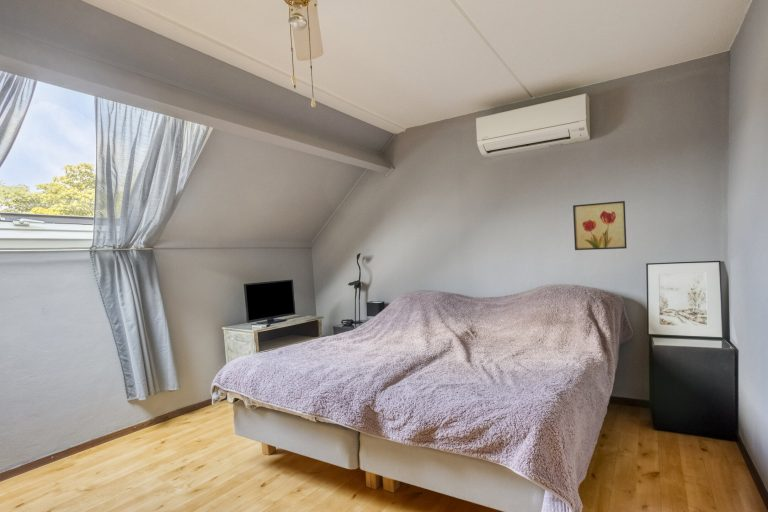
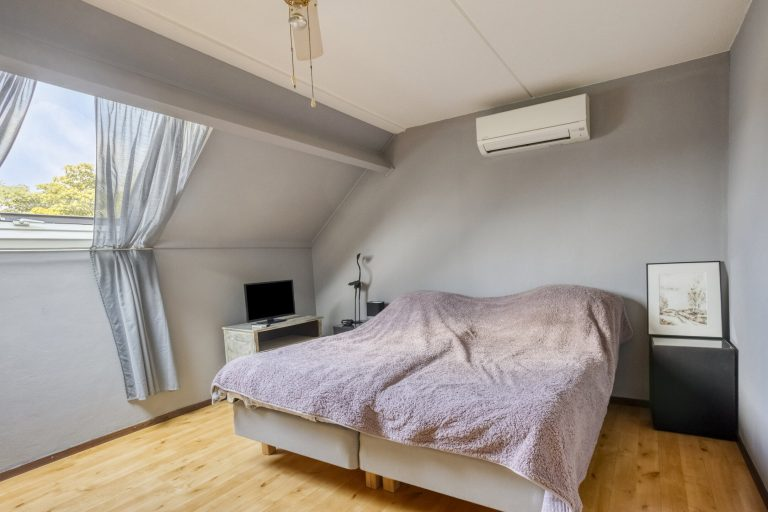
- wall art [572,200,628,251]
